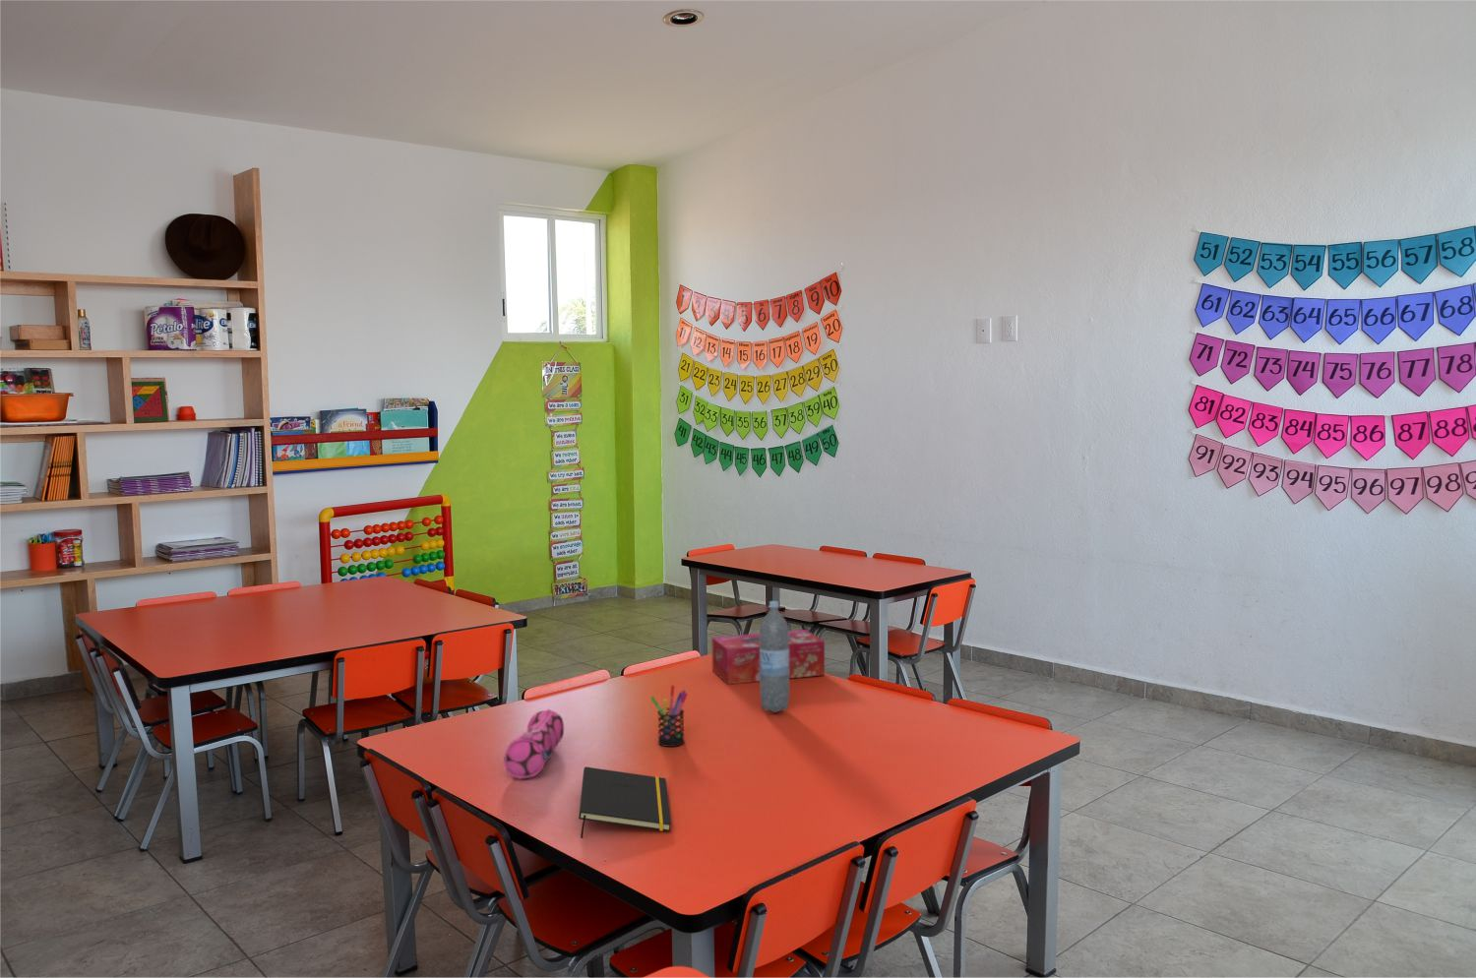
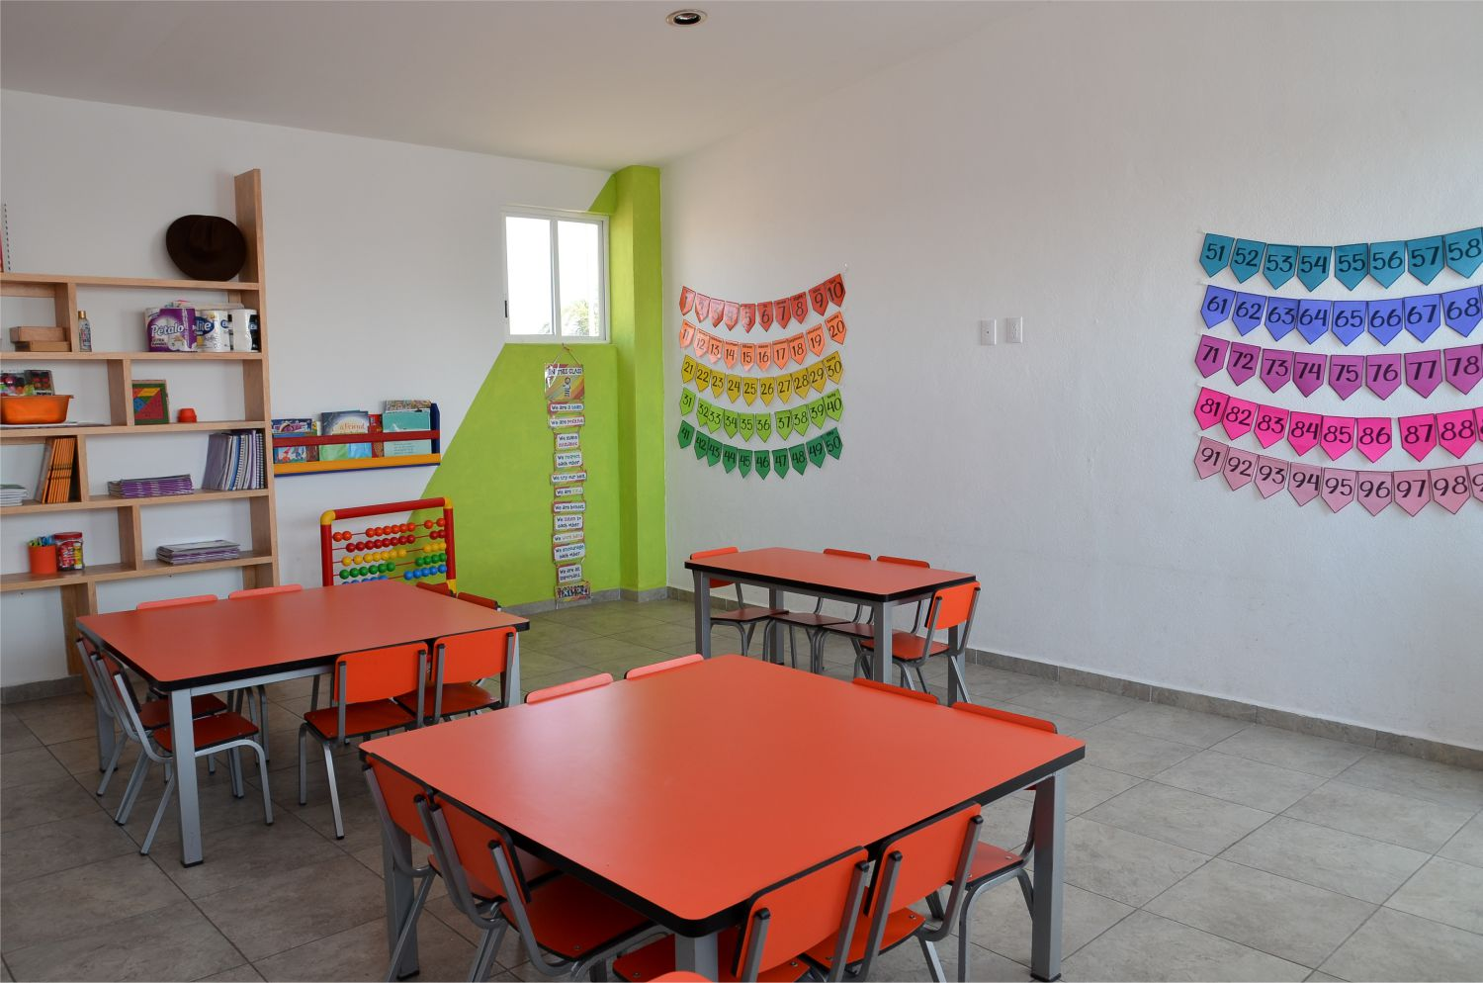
- water bottle [759,600,790,714]
- pen holder [650,683,689,748]
- pencil case [503,708,564,780]
- notepad [578,765,672,839]
- tissue box [711,629,825,685]
